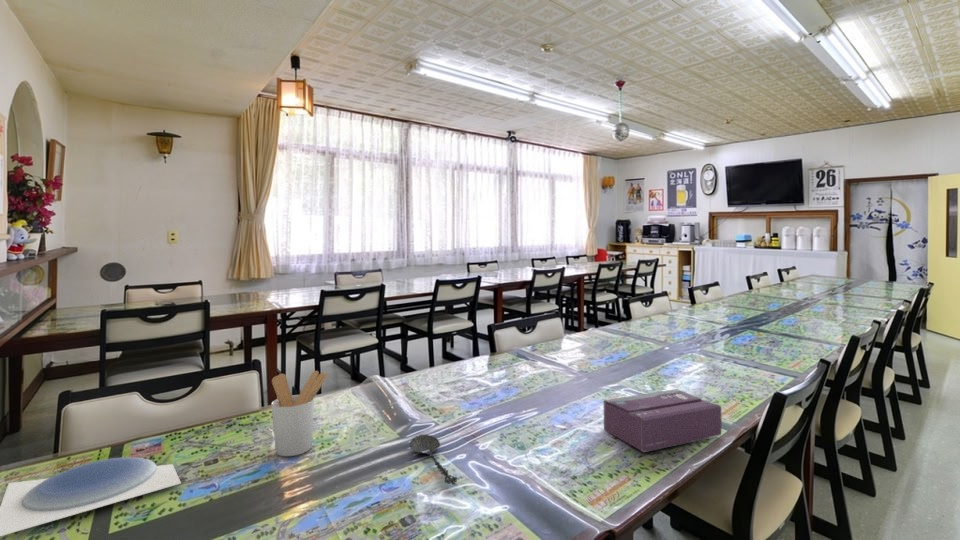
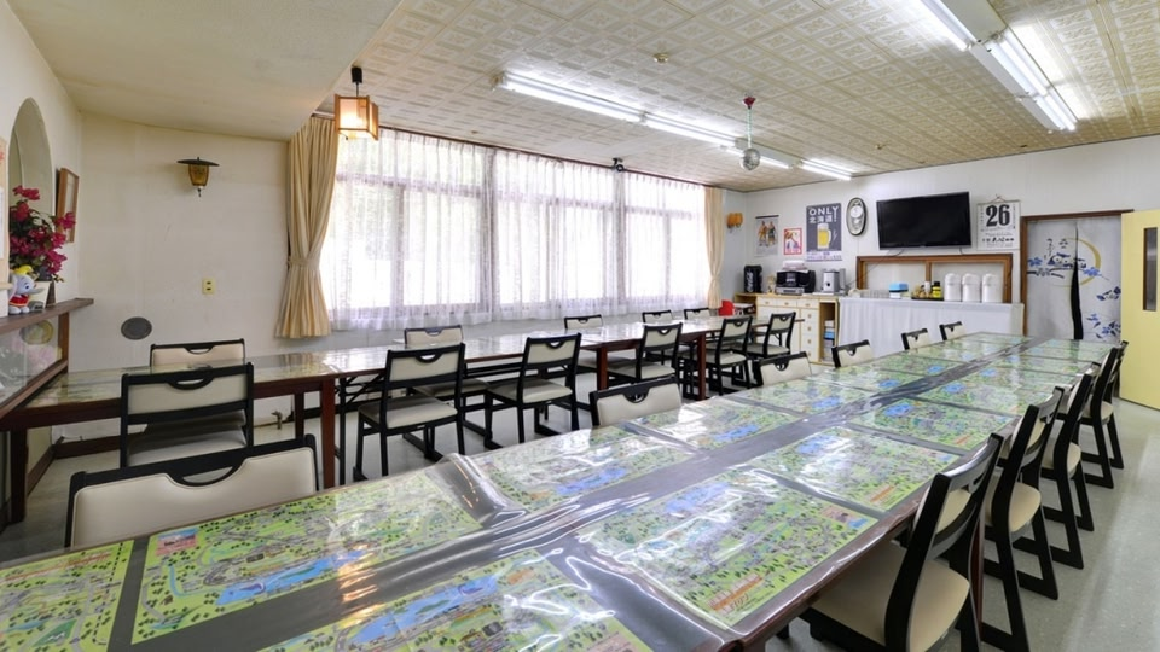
- spoon [409,434,458,486]
- plate [0,456,182,537]
- utensil holder [271,370,329,457]
- tissue box [603,388,723,453]
